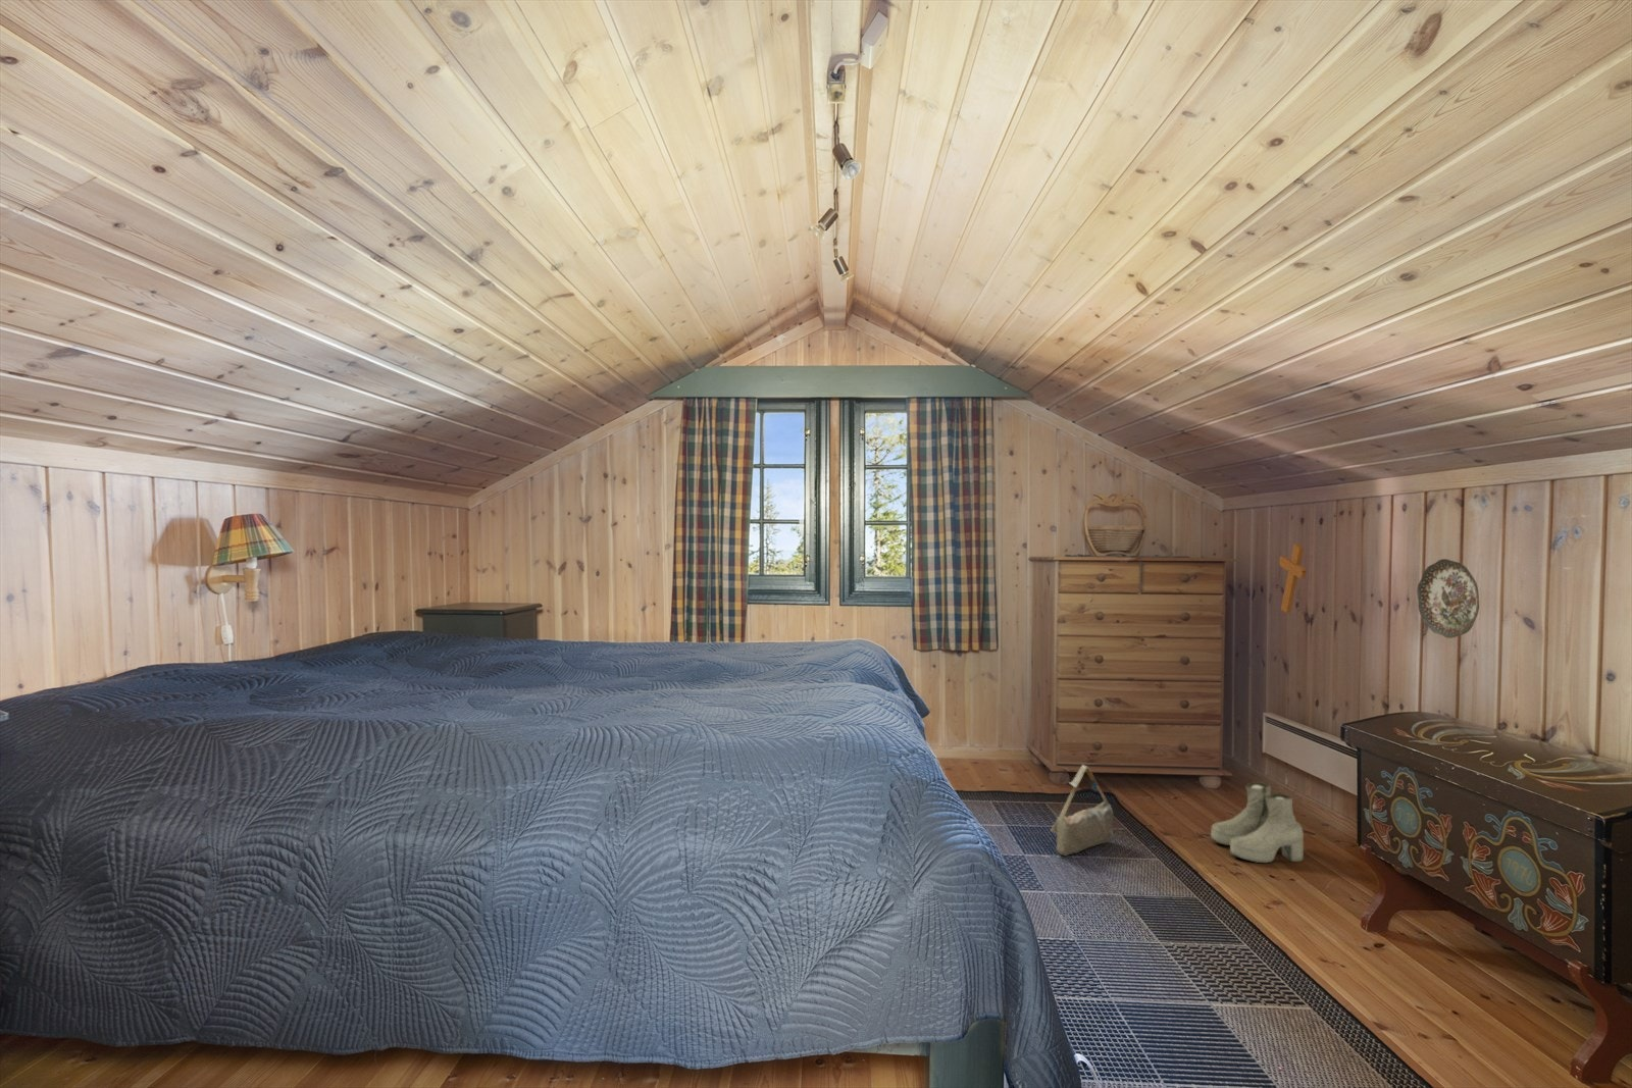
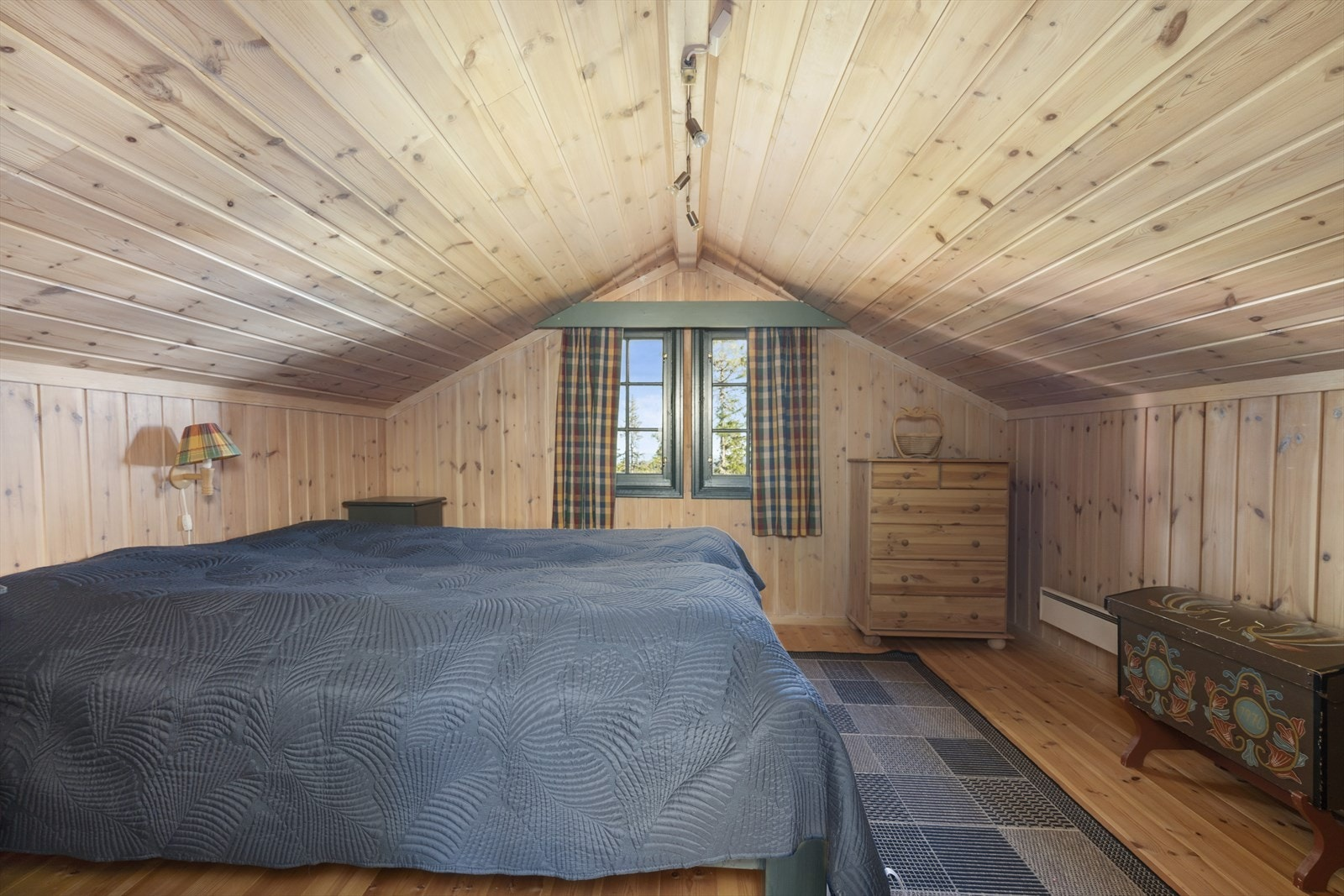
- decorative plate [1416,557,1480,640]
- decorative cross [1279,543,1308,614]
- boots [1209,782,1304,863]
- bag [1049,764,1114,857]
